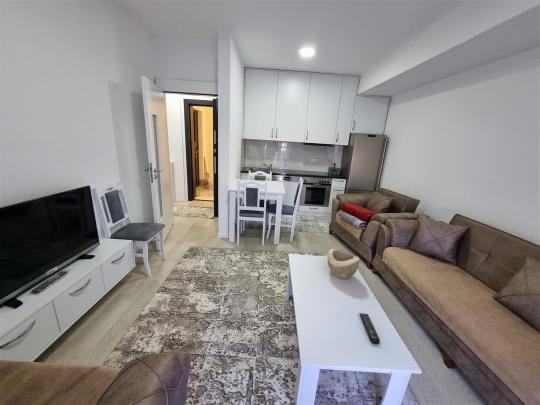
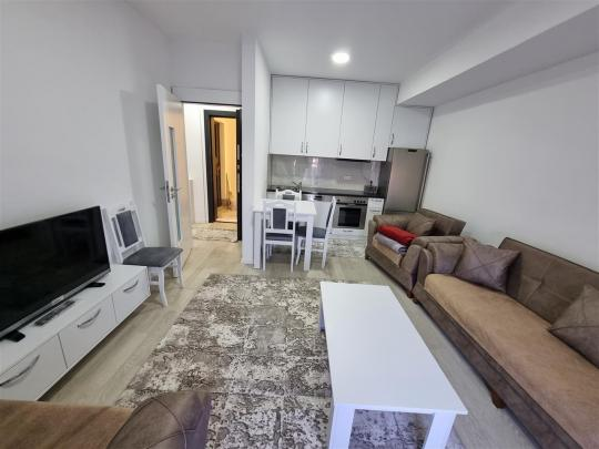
- remote control [359,312,381,345]
- decorative bowl [327,248,361,280]
